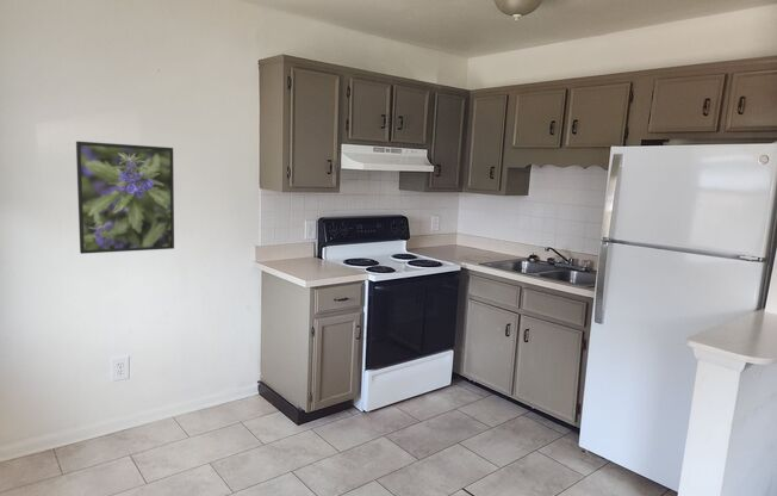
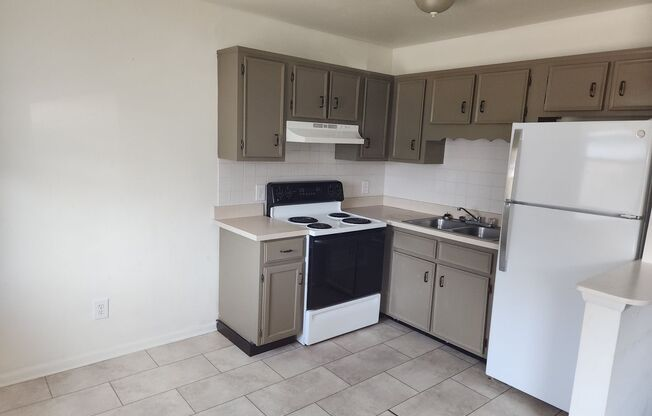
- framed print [75,141,175,255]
